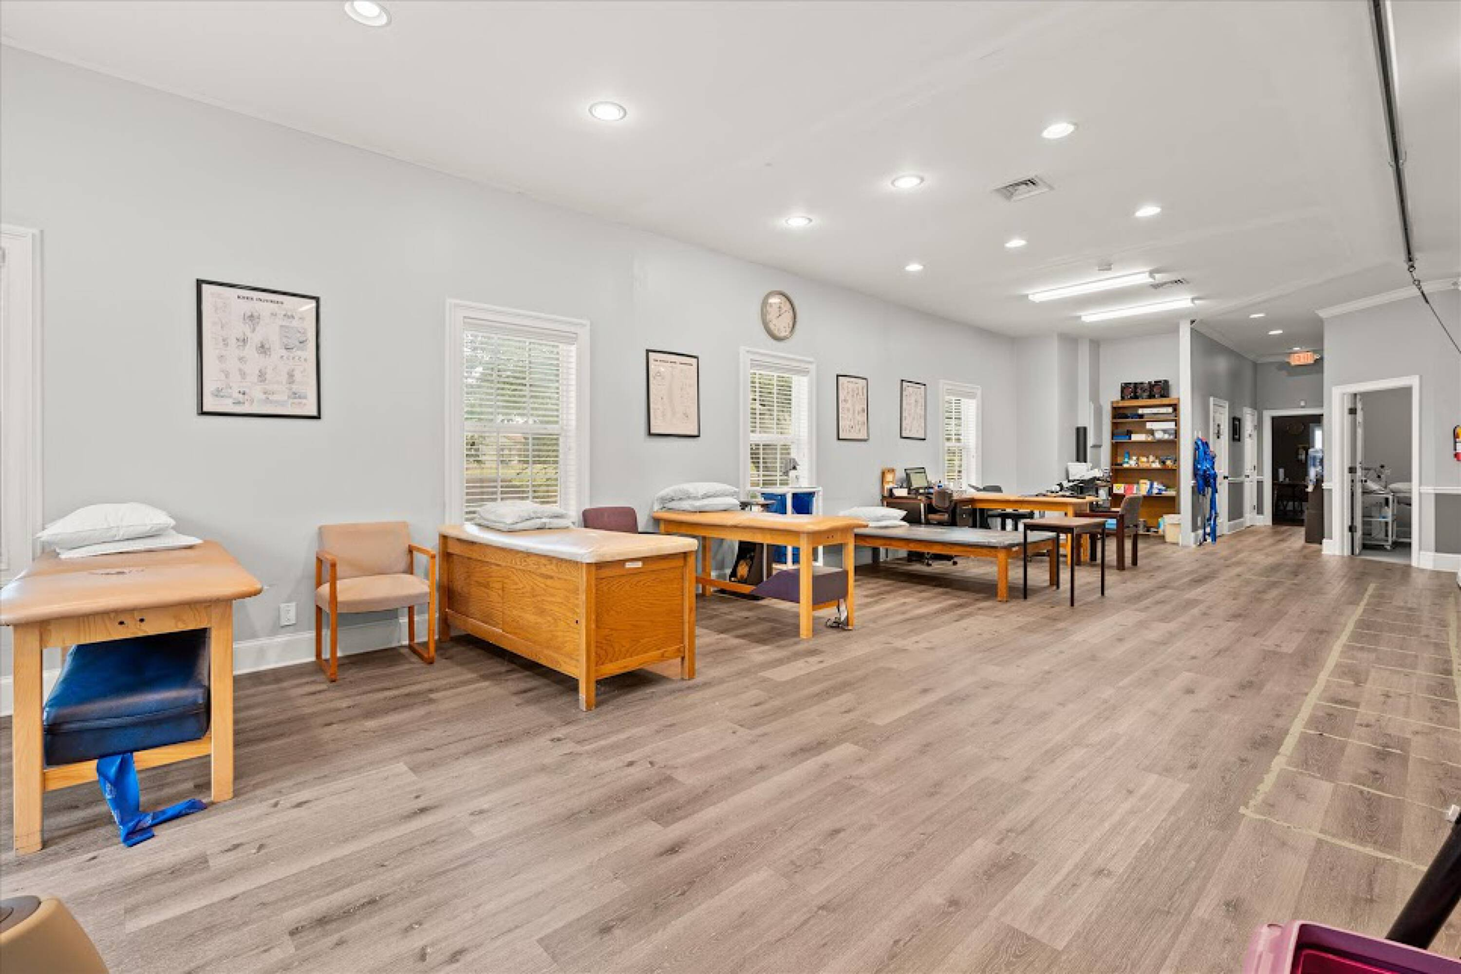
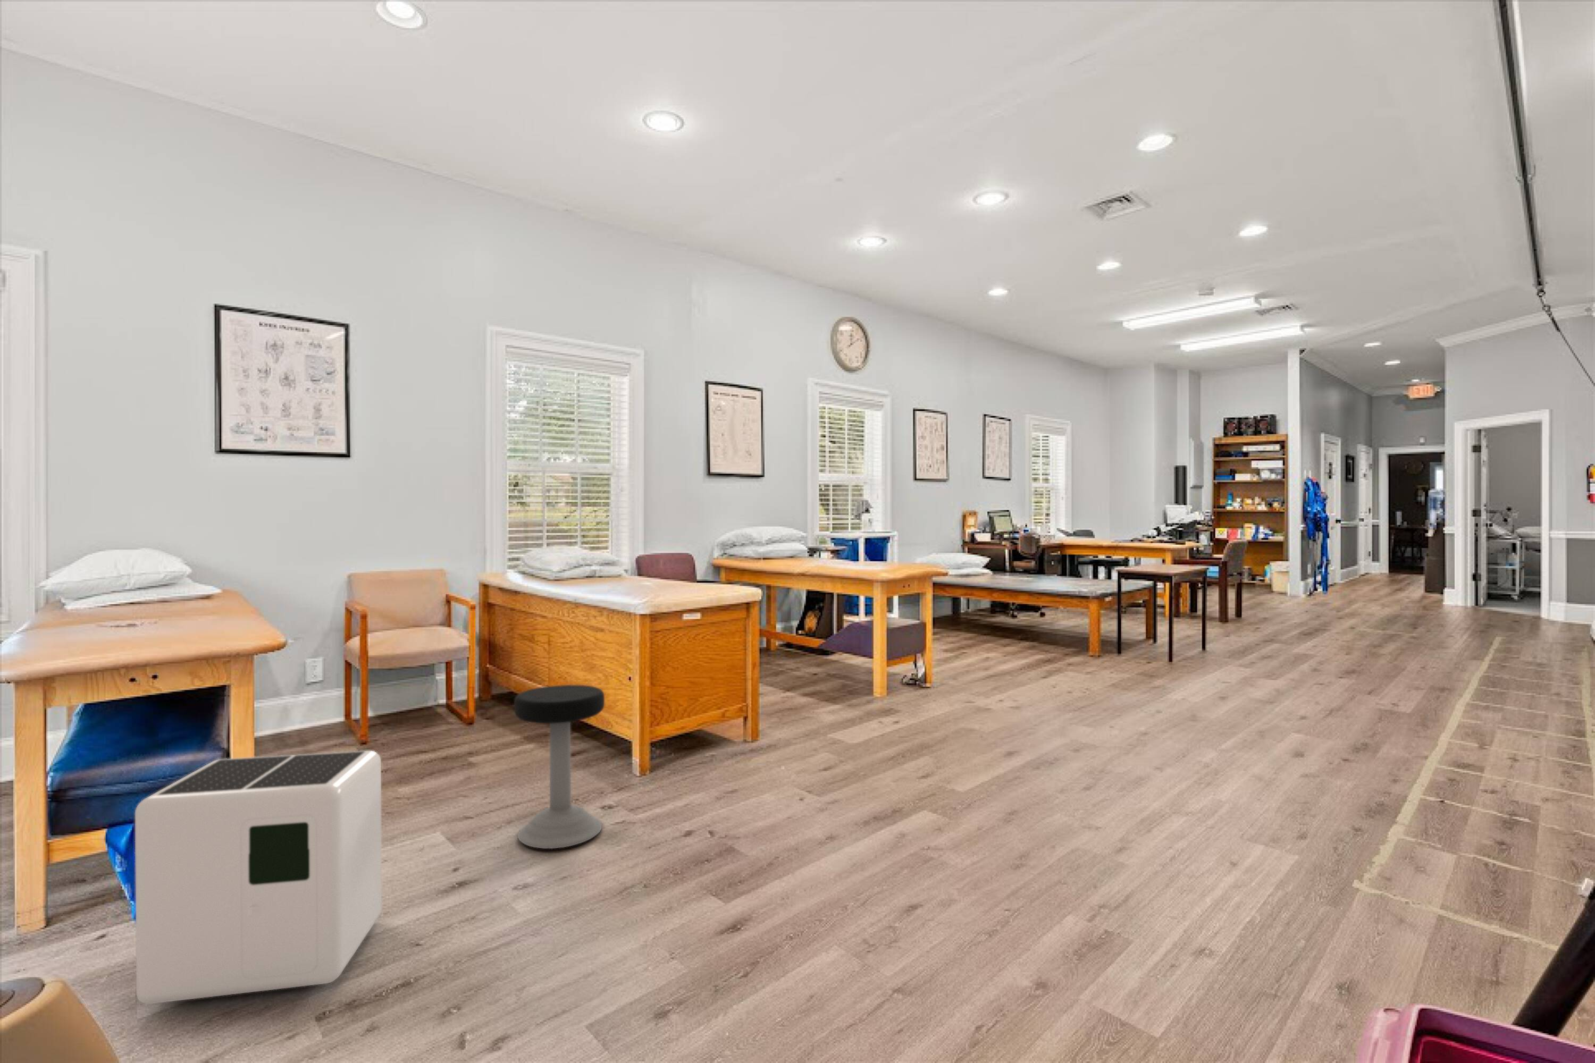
+ air purifier [134,750,382,1005]
+ stool [514,685,605,849]
